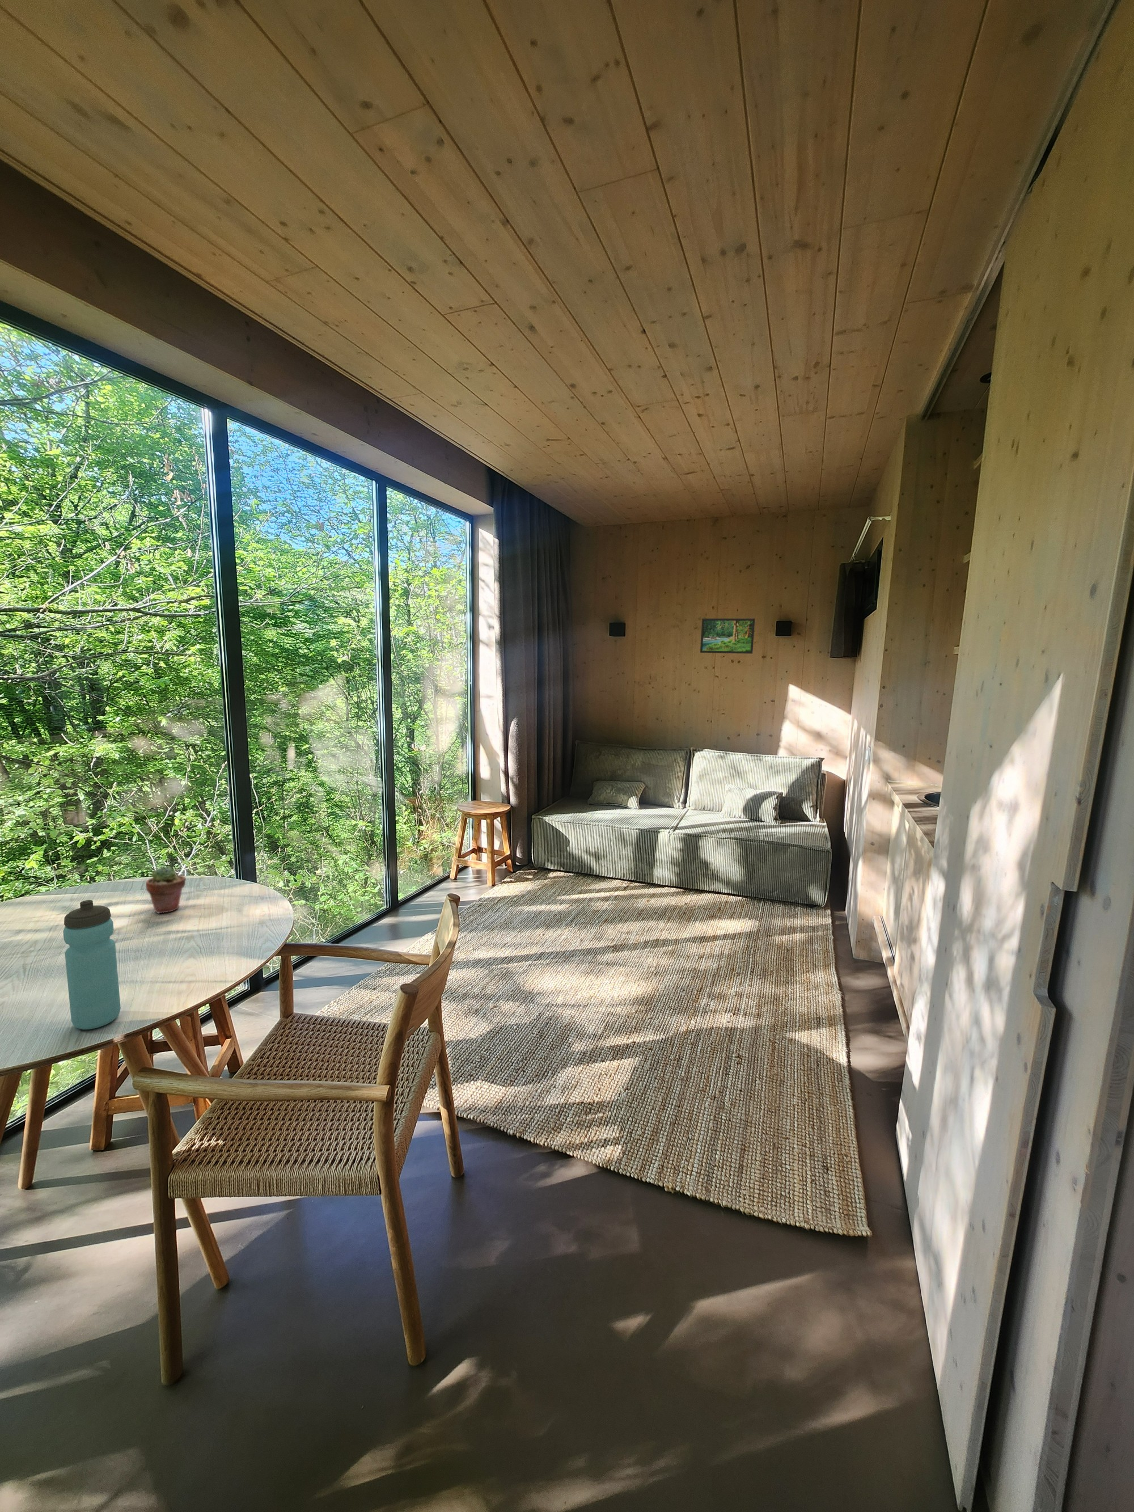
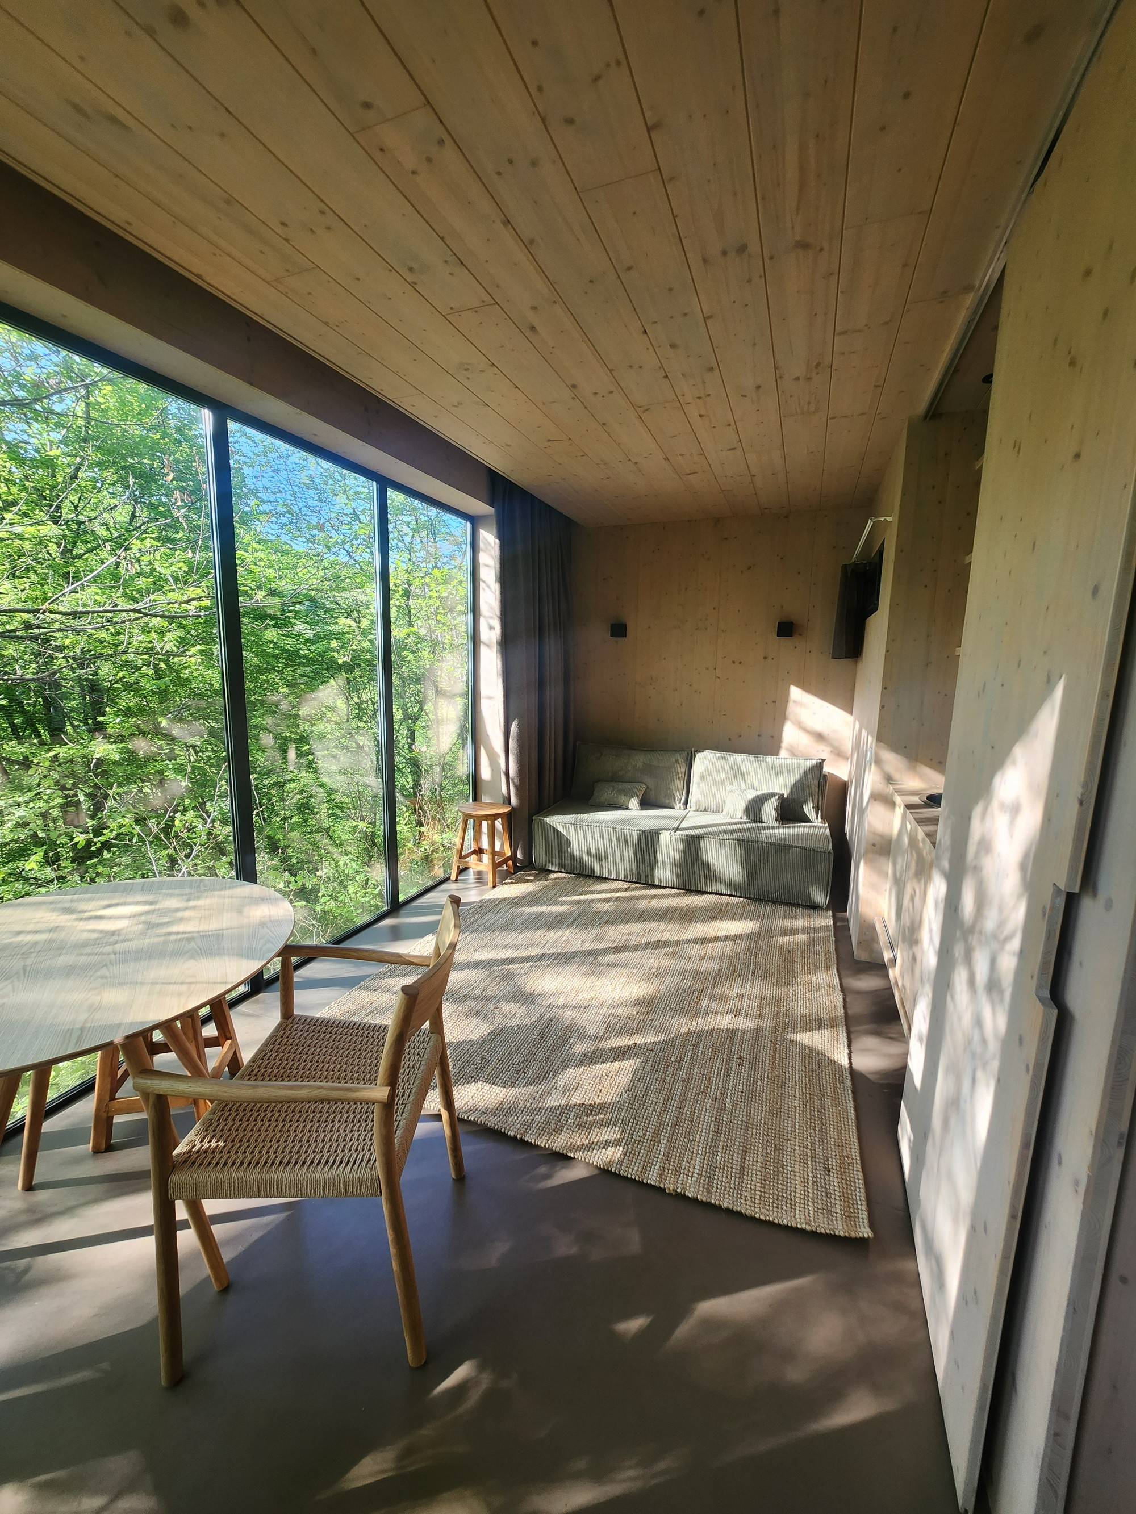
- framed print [699,617,756,654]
- potted succulent [145,866,187,914]
- water bottle [62,900,122,1029]
